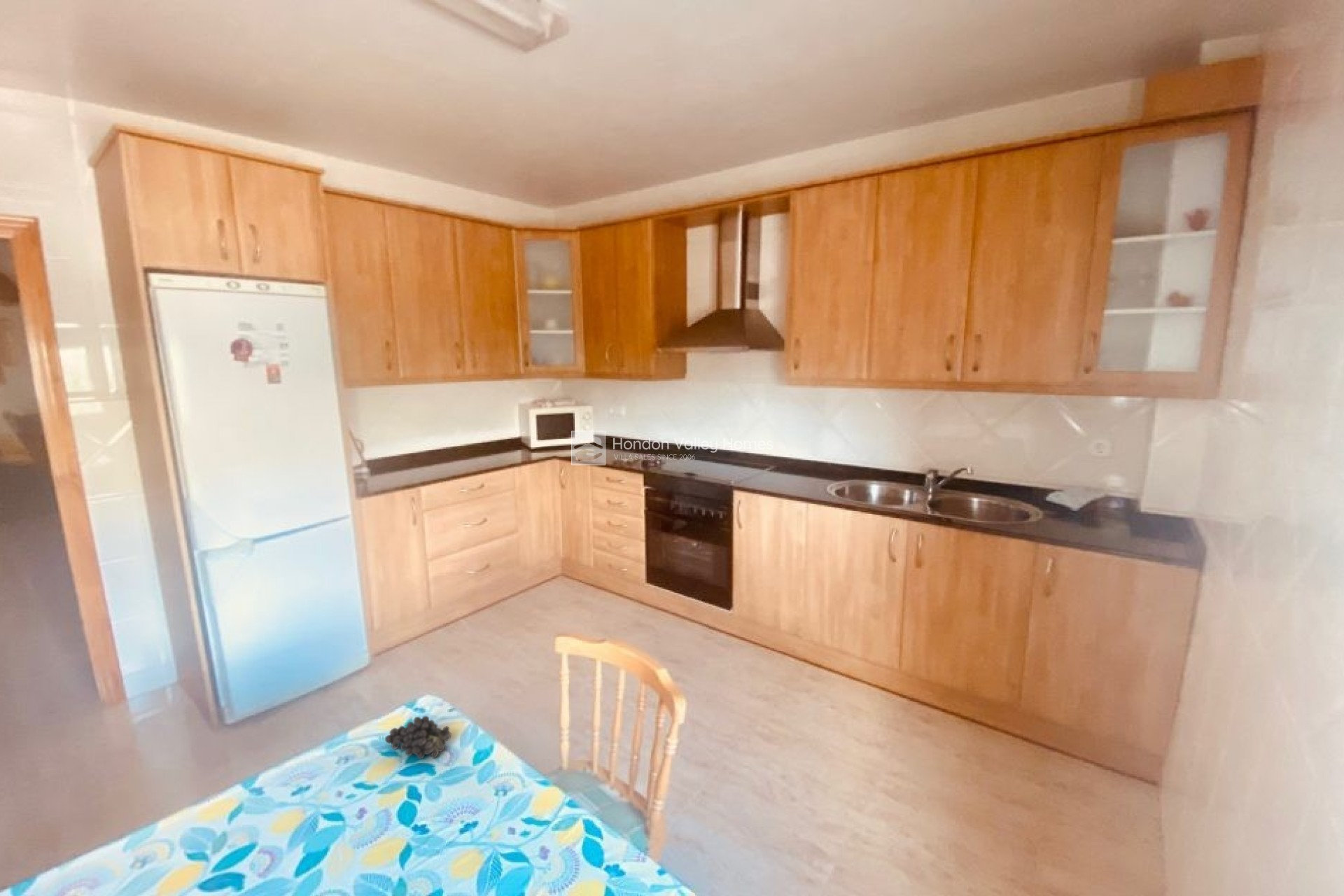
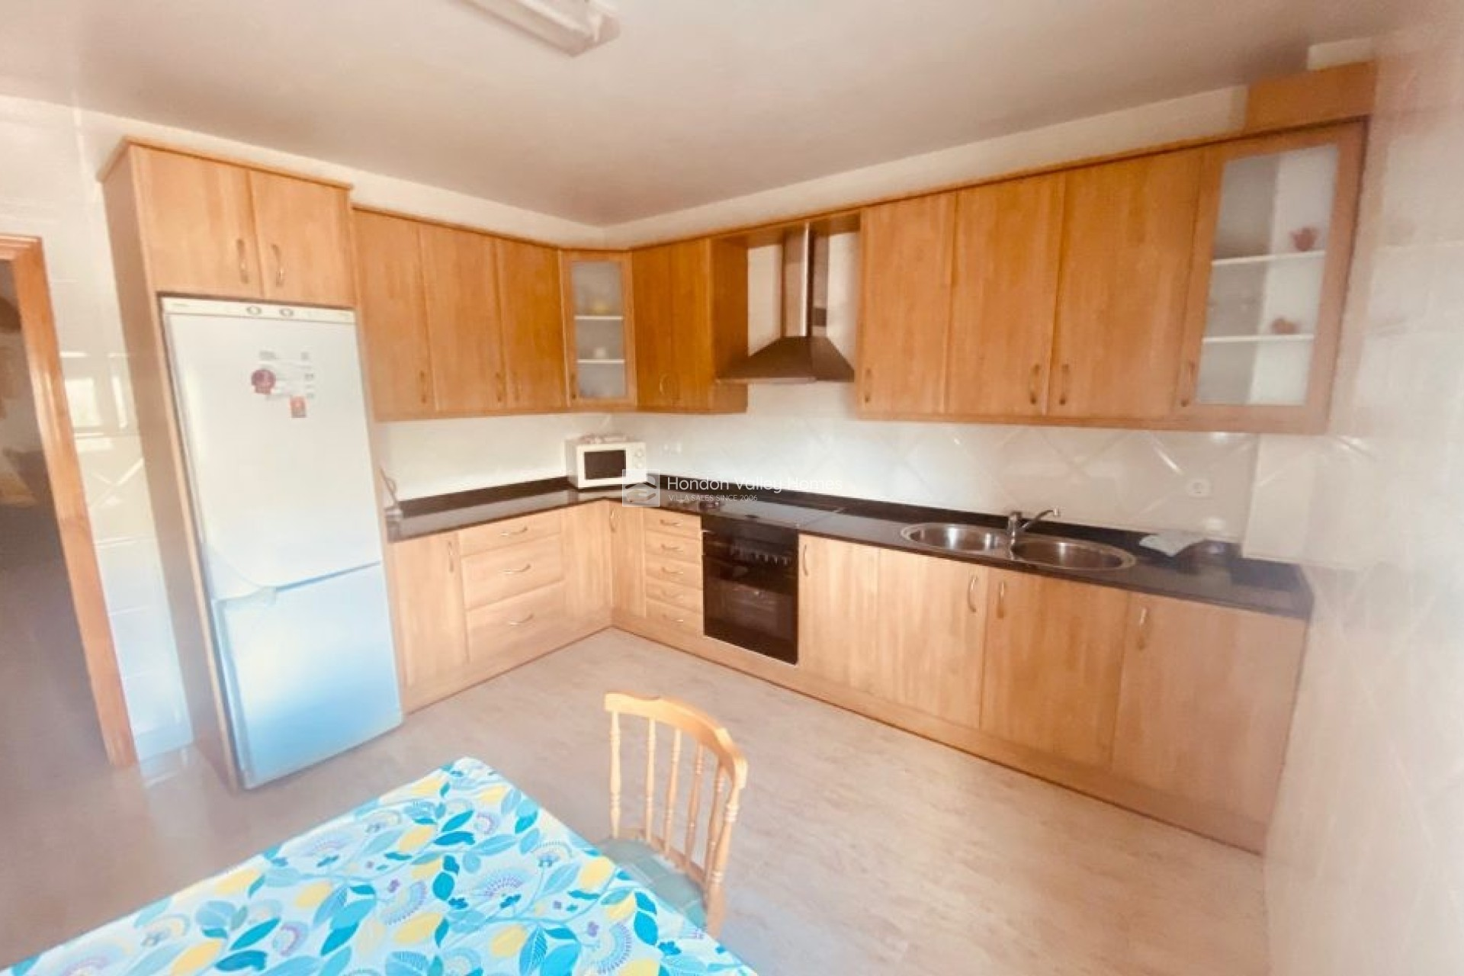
- fruit [384,715,452,759]
